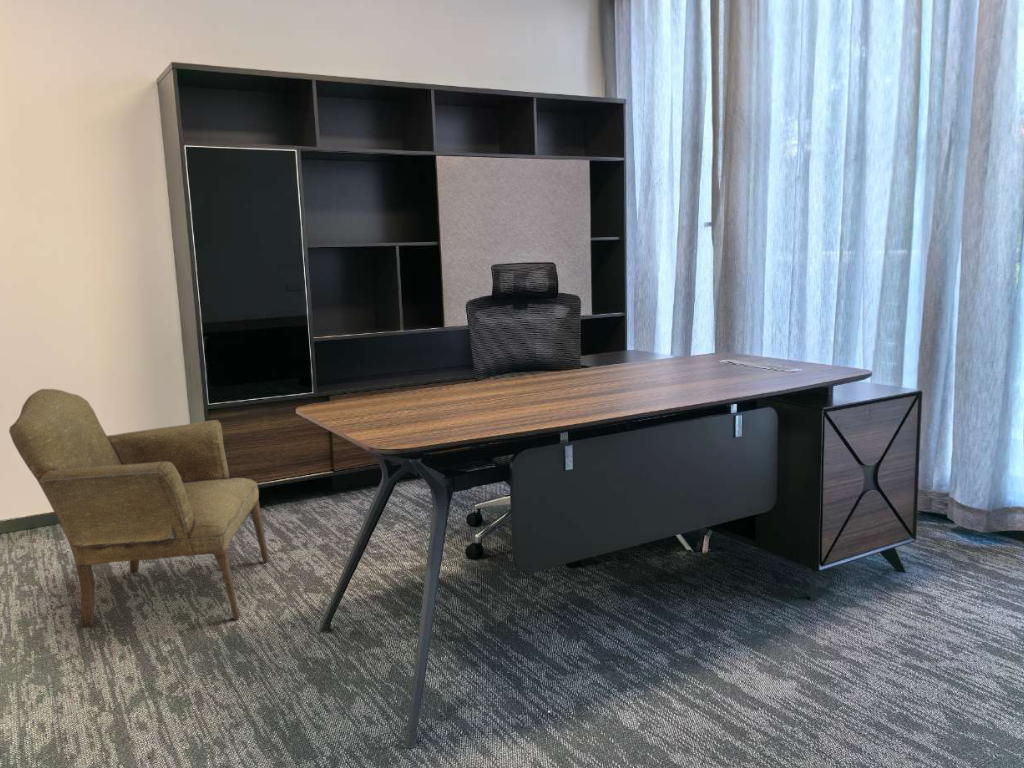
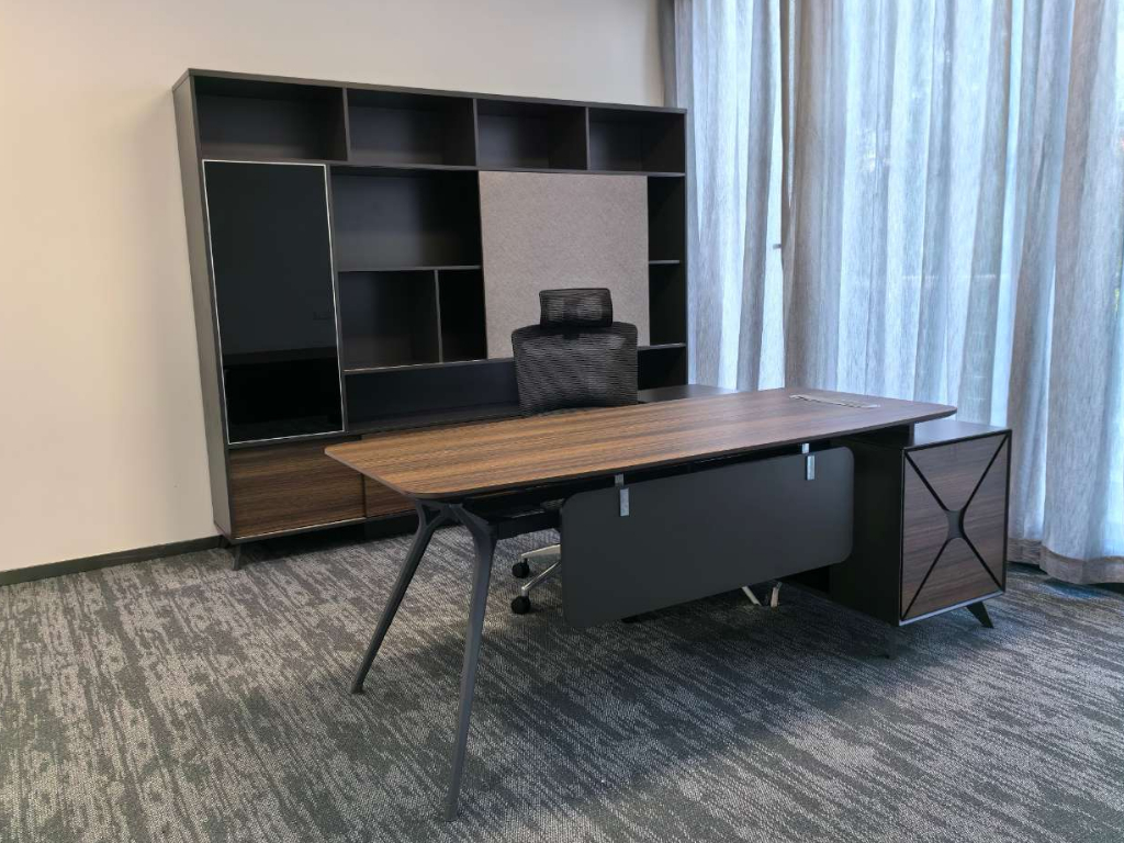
- armchair [8,388,270,628]
